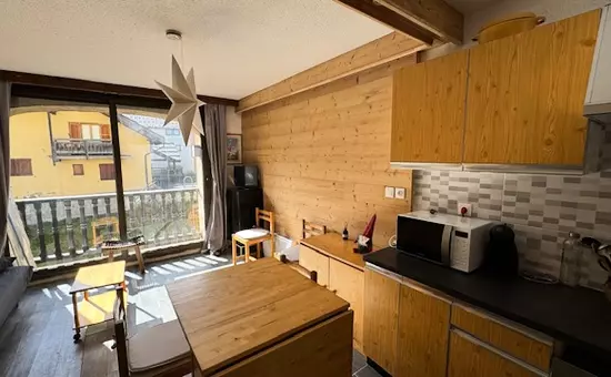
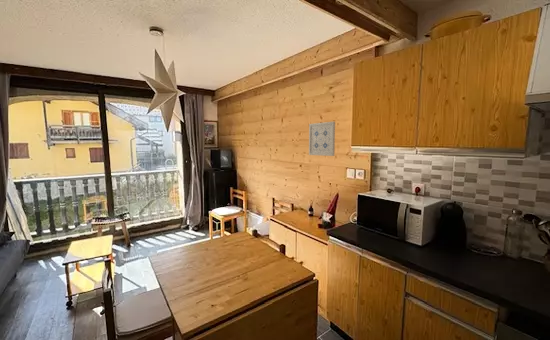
+ wall art [308,121,336,157]
